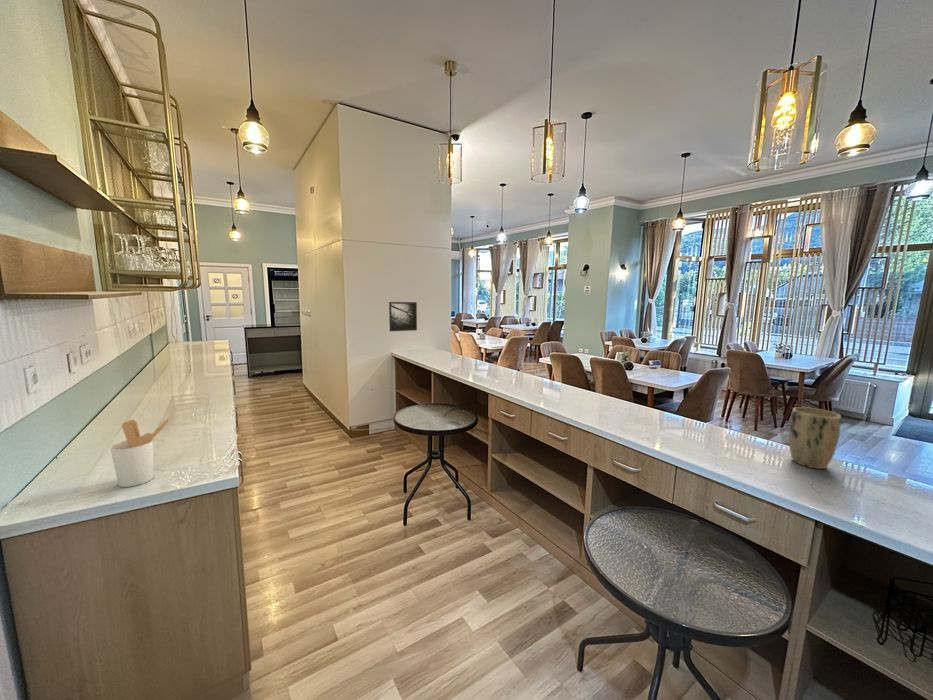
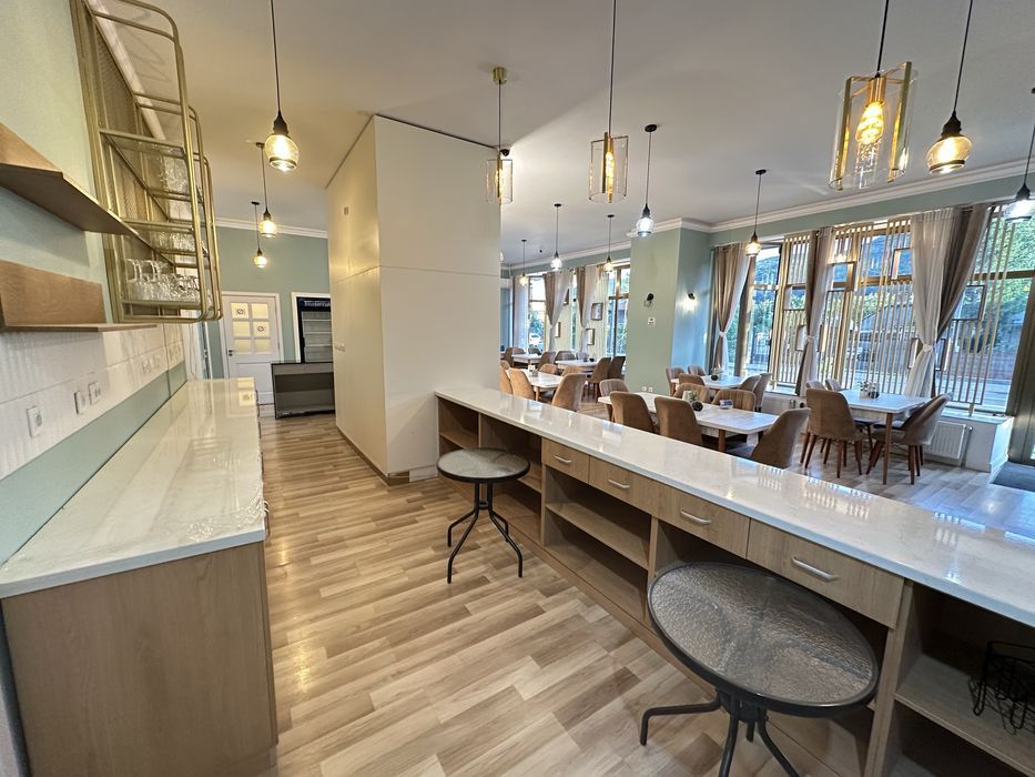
- plant pot [788,406,842,470]
- utensil holder [109,418,171,488]
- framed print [388,301,418,332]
